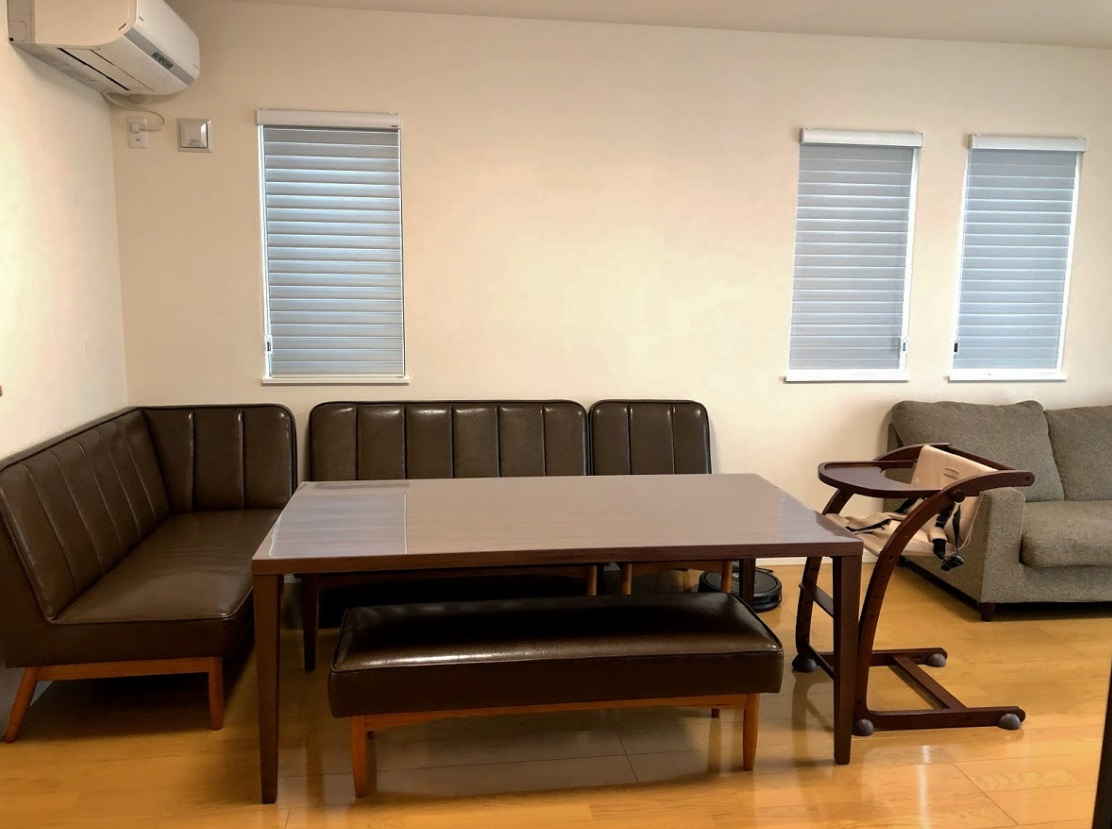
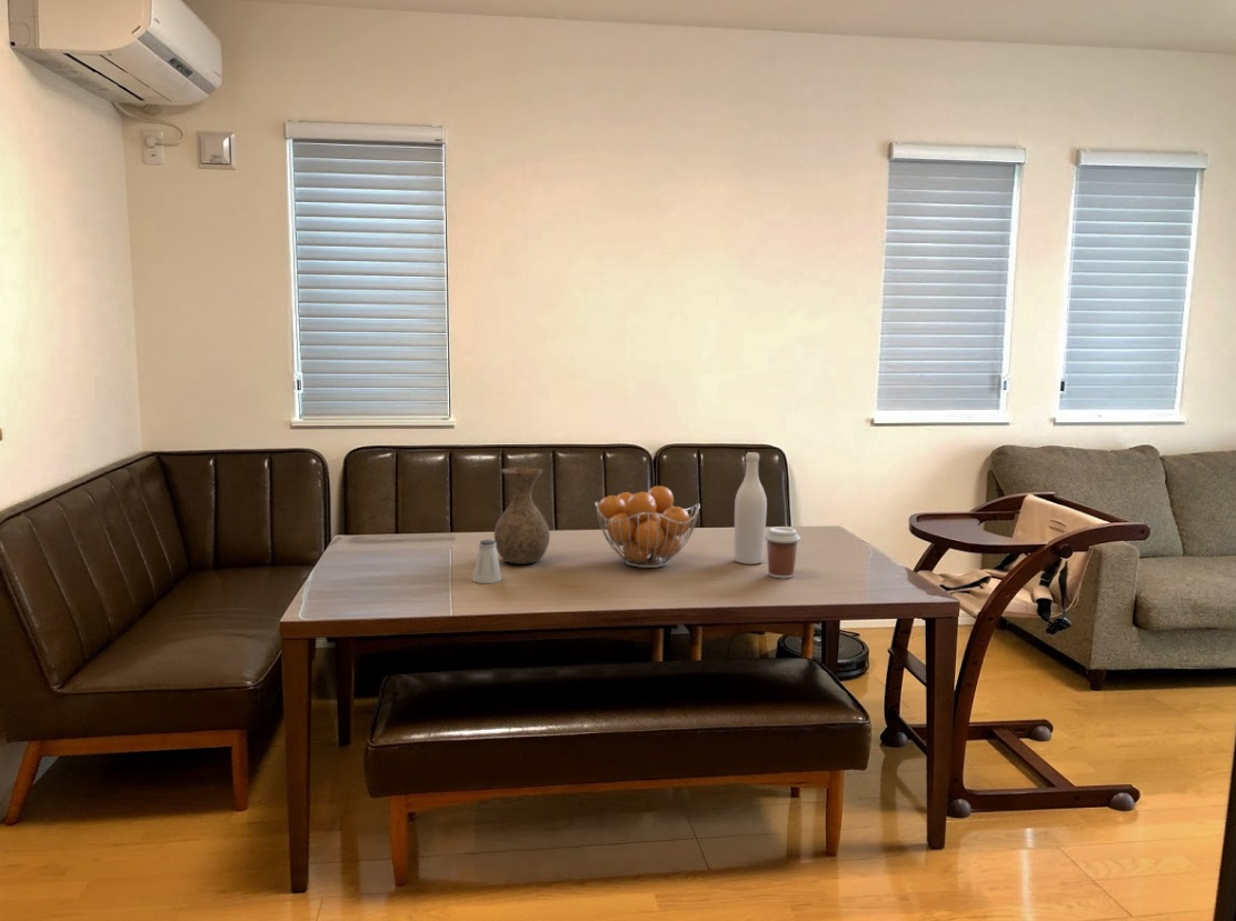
+ coffee cup [765,527,801,579]
+ wine bottle [734,451,768,565]
+ vase [494,467,550,565]
+ saltshaker [471,539,504,584]
+ fruit basket [595,485,701,569]
